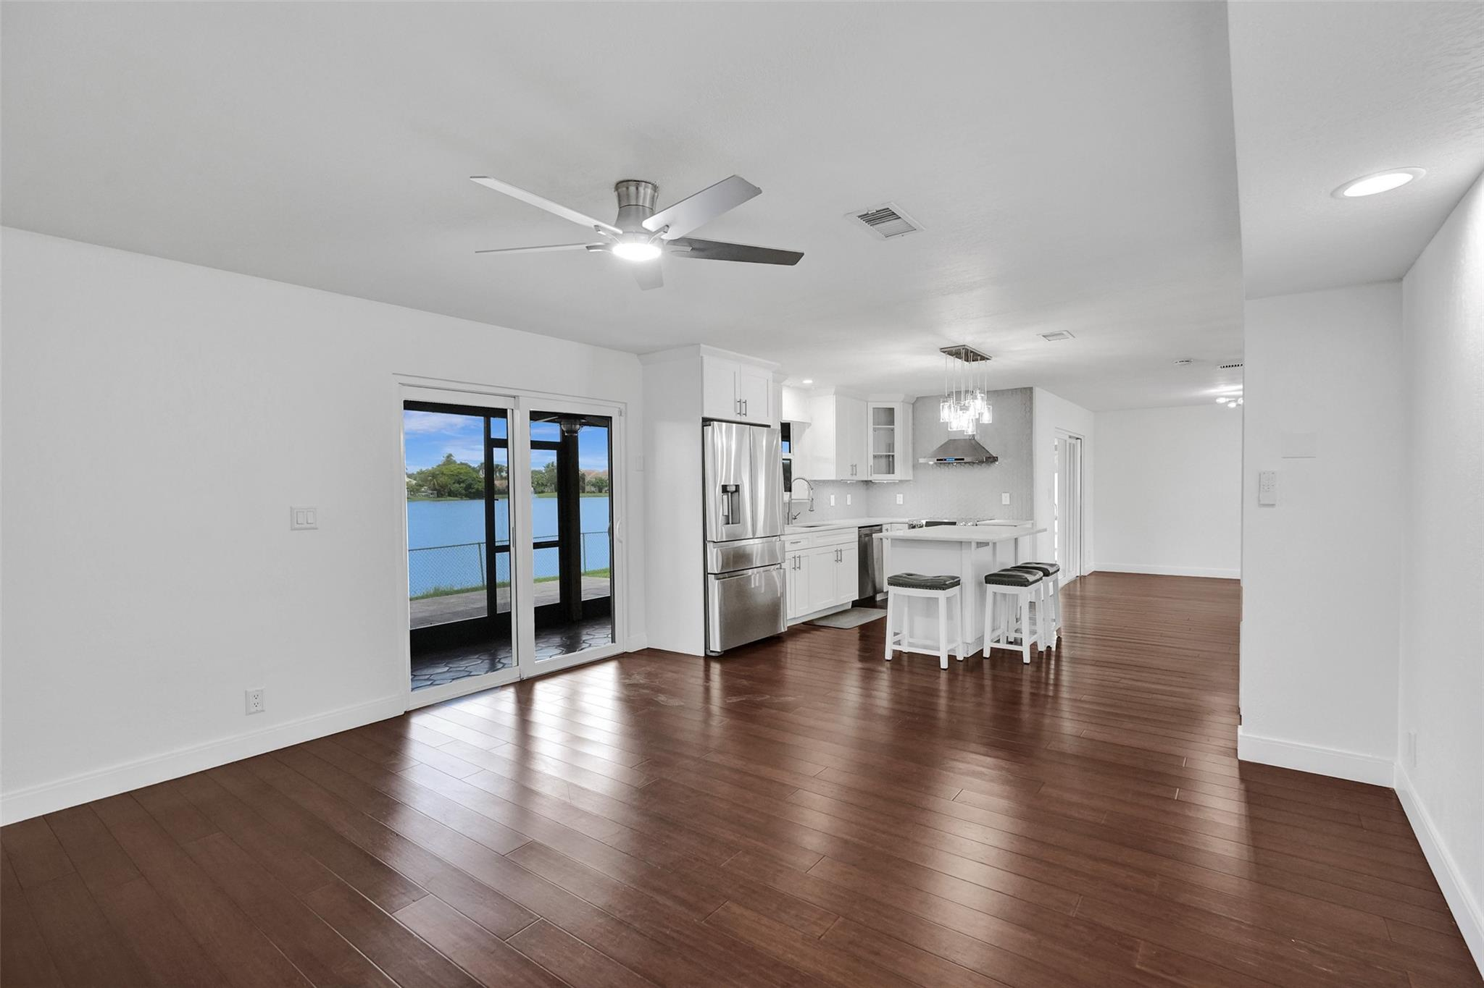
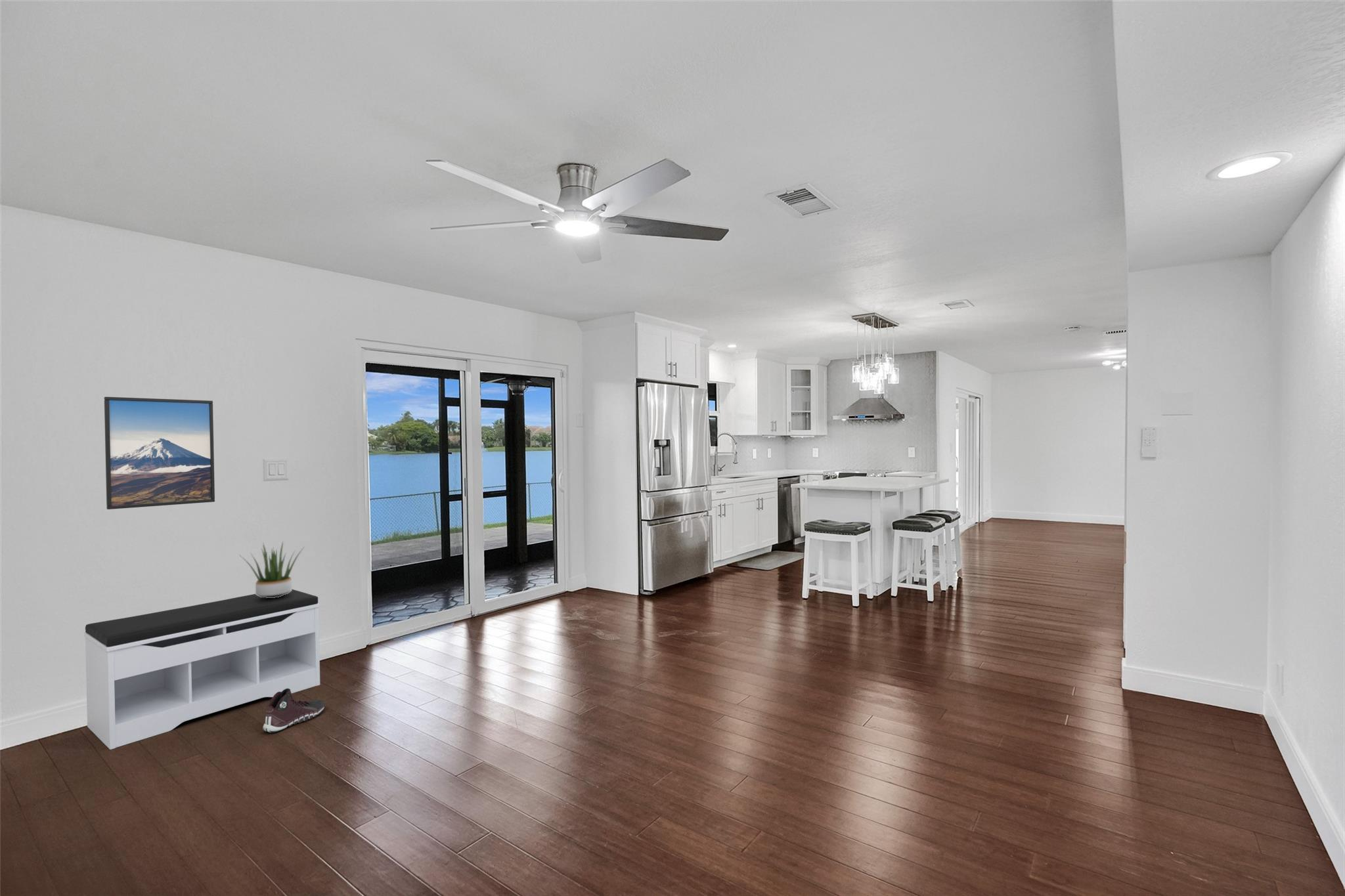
+ sneaker [263,689,326,733]
+ potted plant [238,540,305,598]
+ bench [83,589,320,750]
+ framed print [104,396,215,510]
